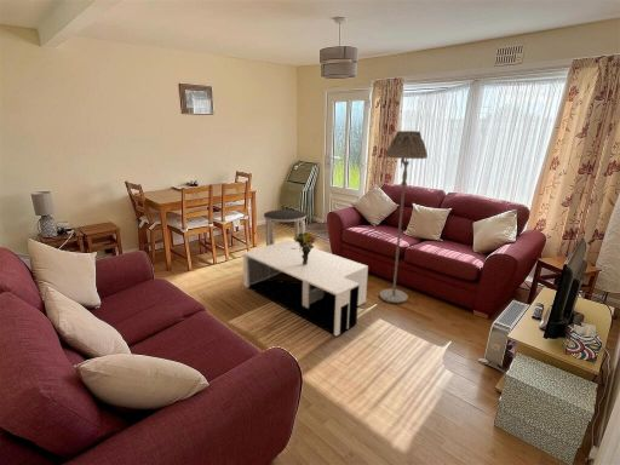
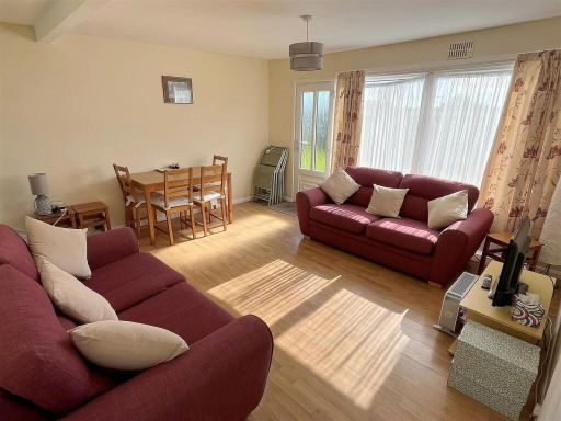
- coffee table [242,239,369,338]
- floor lamp [379,130,429,304]
- side table [263,208,308,247]
- bouquet [291,231,320,265]
